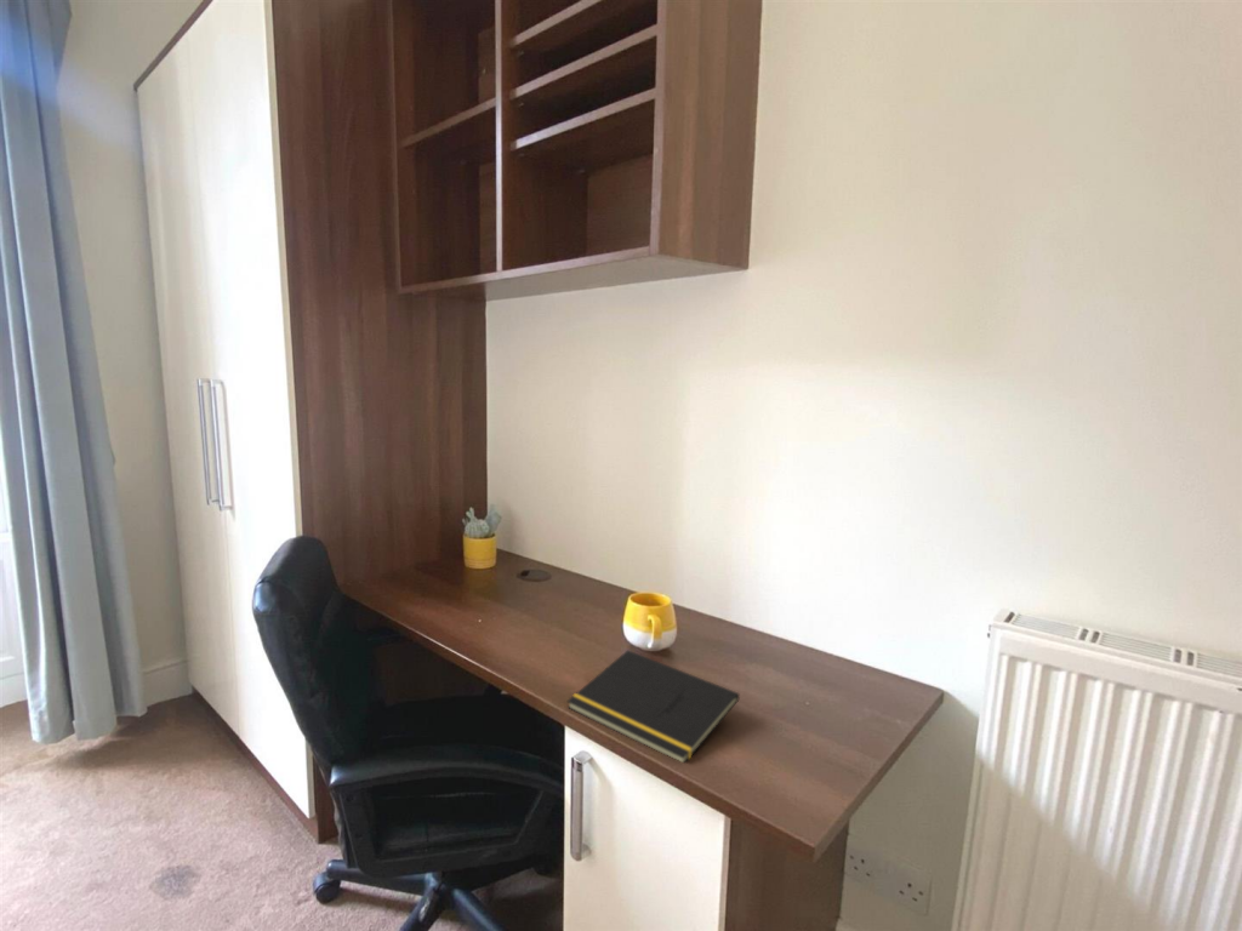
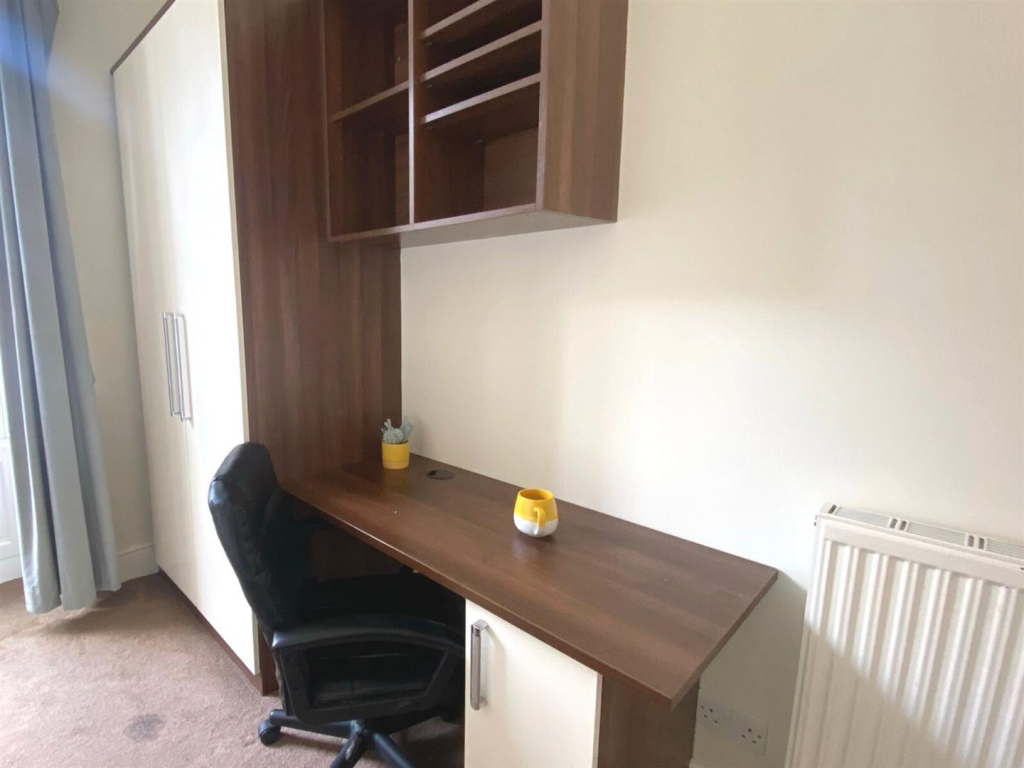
- notepad [566,649,741,764]
